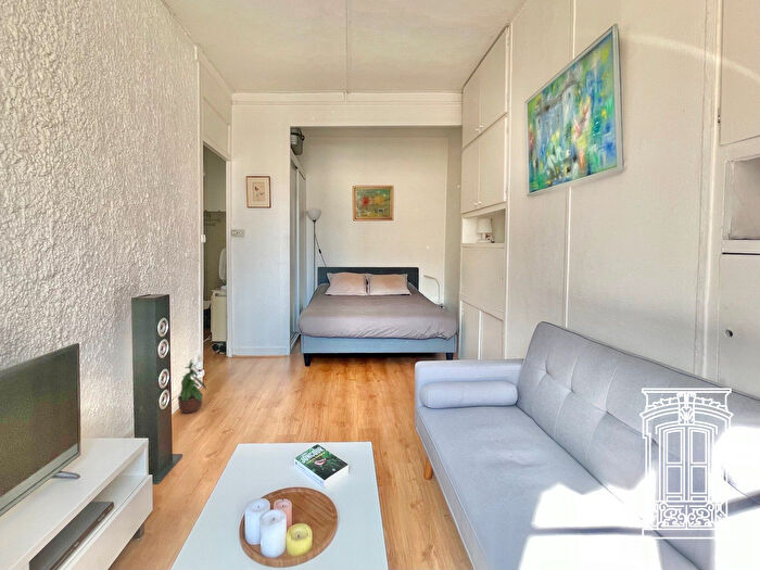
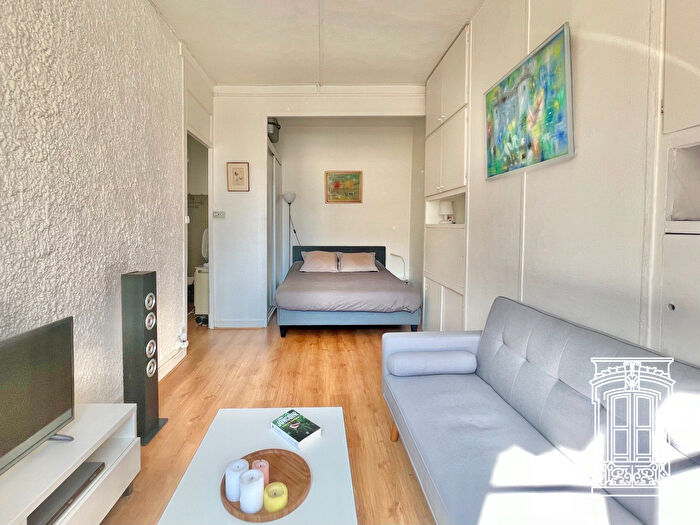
- potted plant [176,358,207,415]
